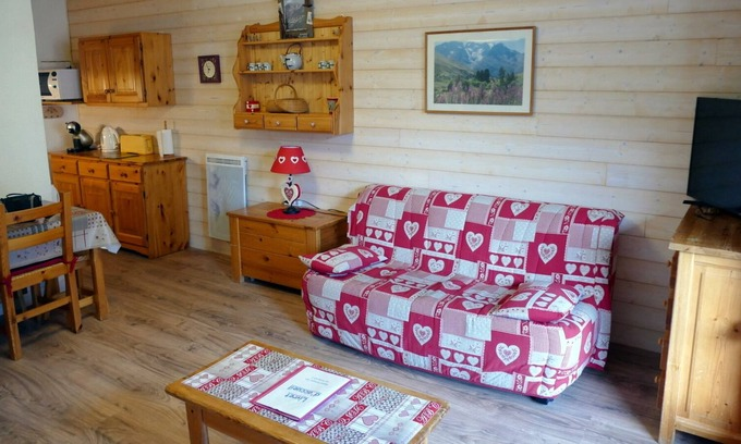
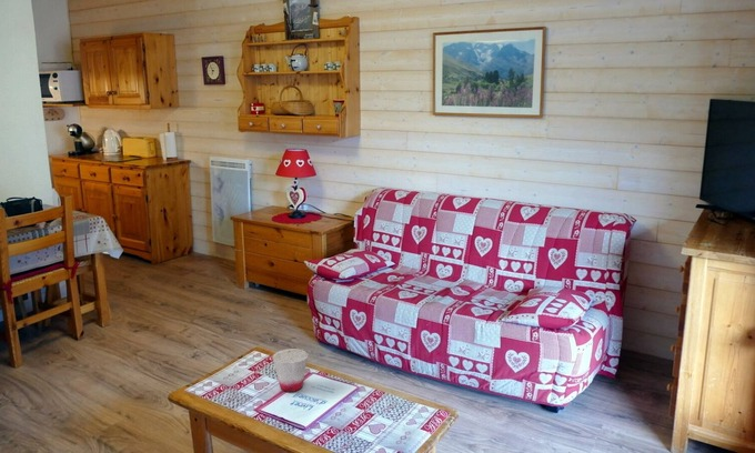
+ cup [272,348,309,393]
